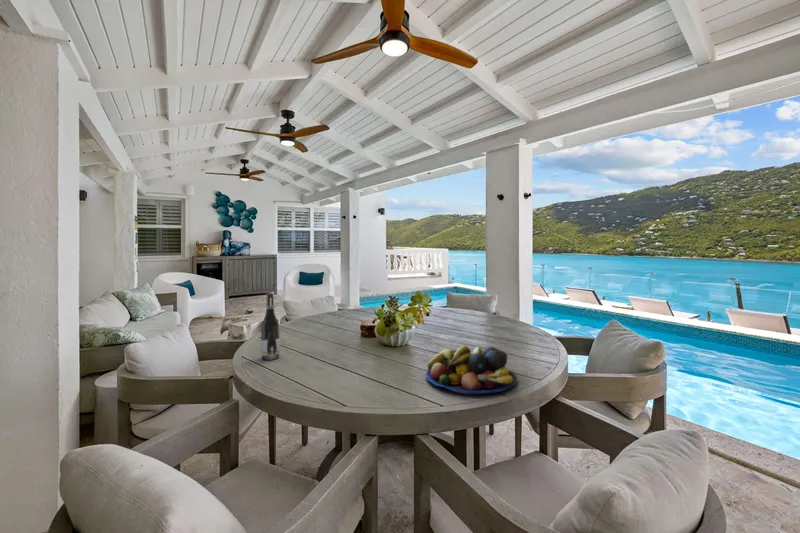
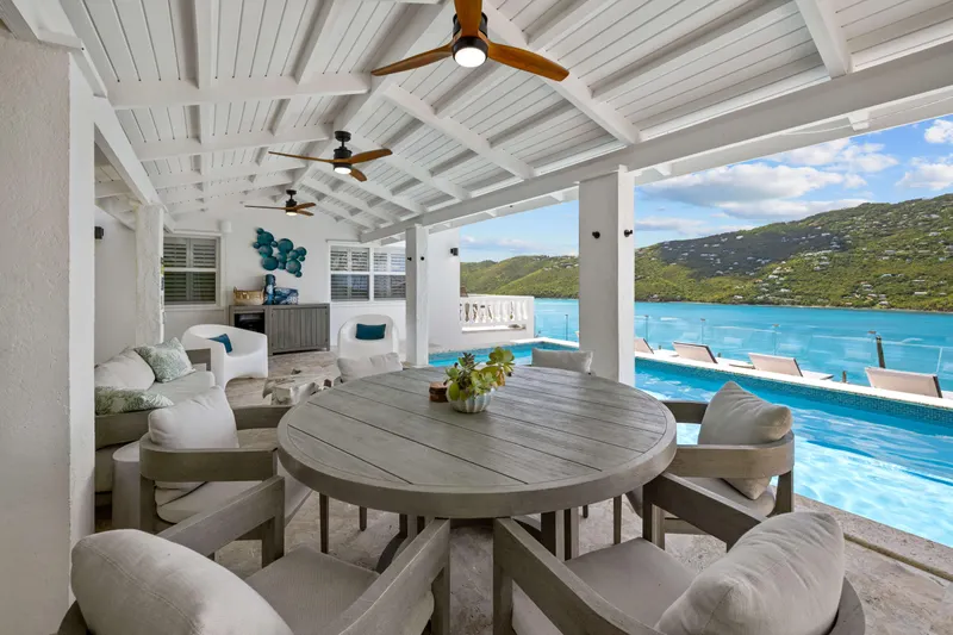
- wine bottle [260,292,281,361]
- fruit bowl [424,345,518,394]
